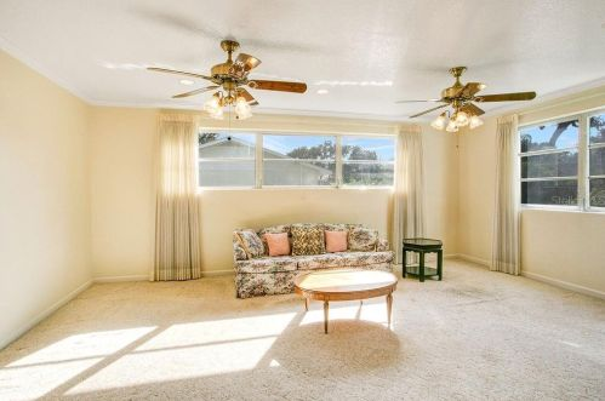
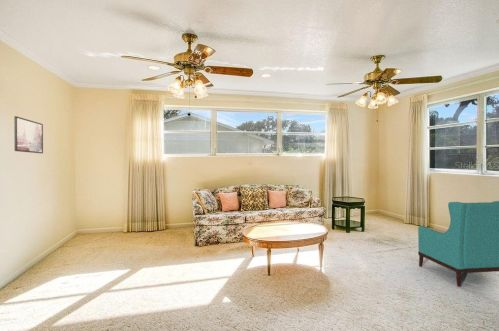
+ armchair [417,200,499,288]
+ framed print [13,115,44,154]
